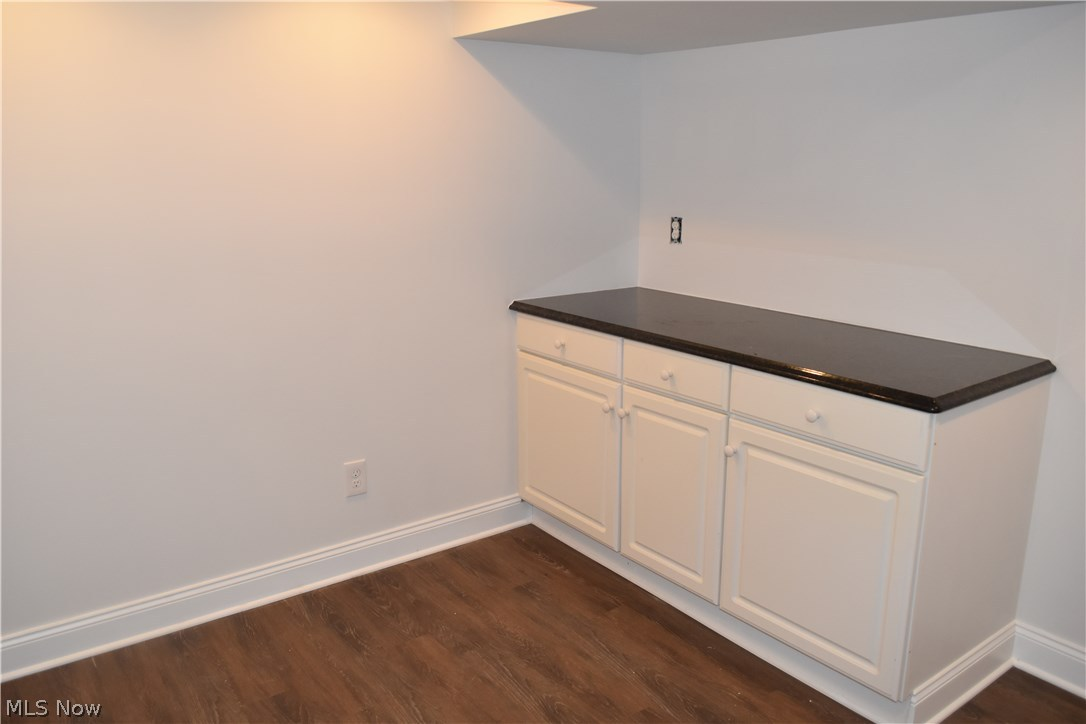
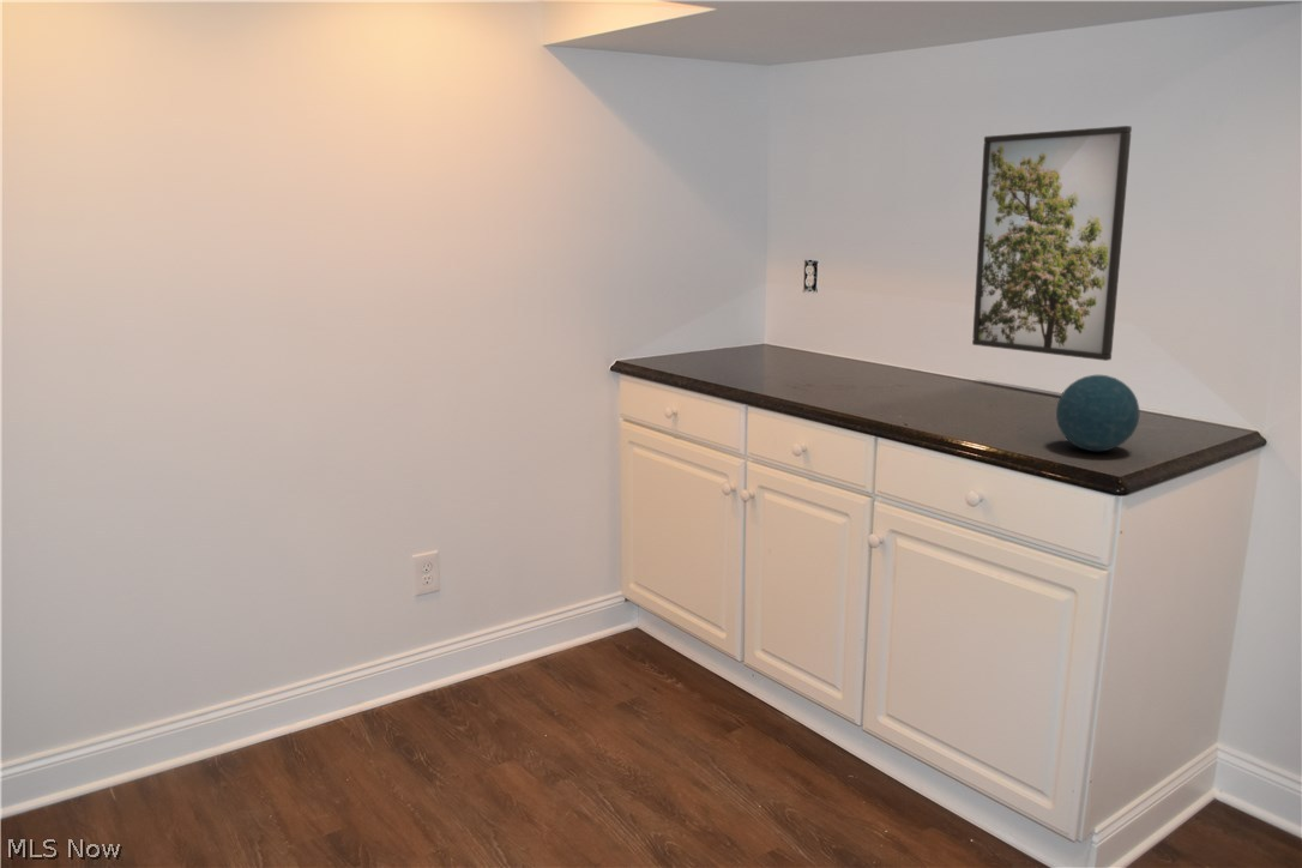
+ decorative orb [1055,374,1140,452]
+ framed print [971,125,1133,362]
